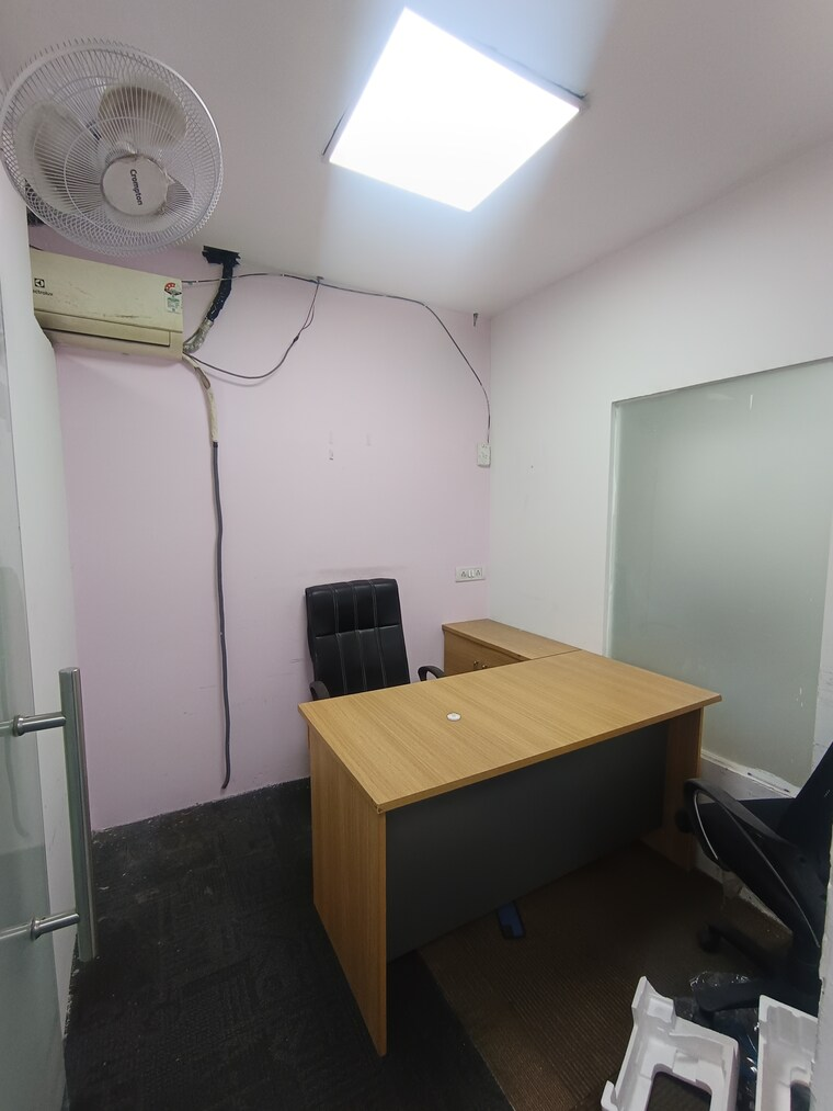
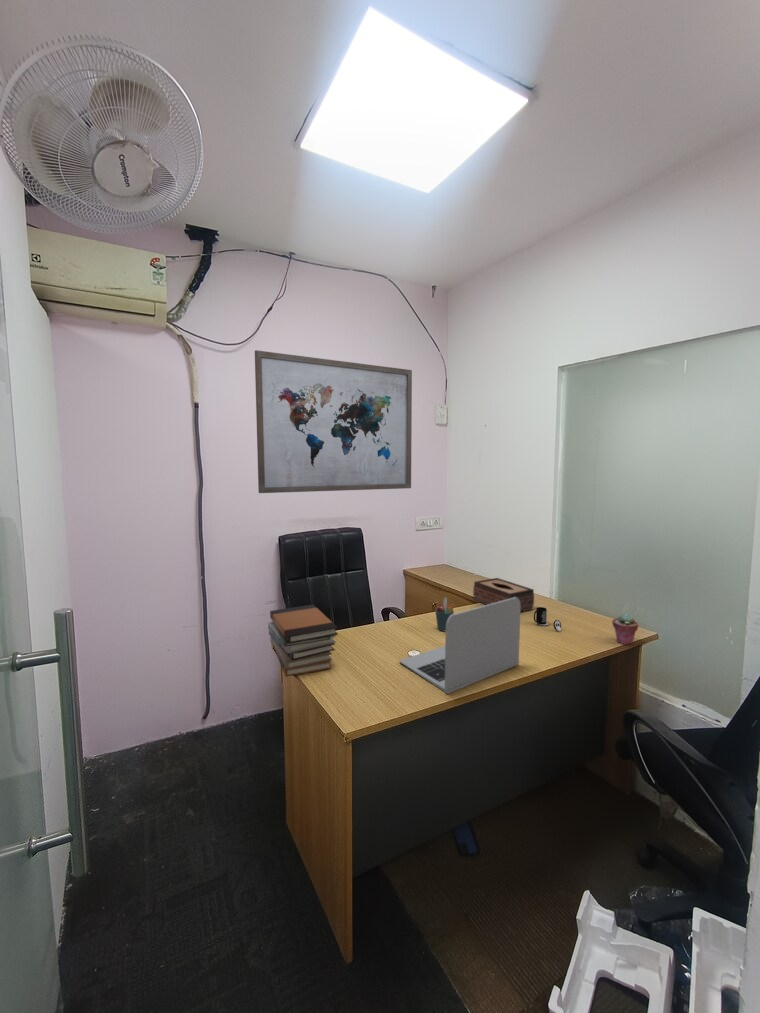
+ wall art [254,349,413,494]
+ mug [533,606,562,632]
+ pen holder [434,597,455,632]
+ potted succulent [611,612,639,646]
+ book stack [267,604,339,678]
+ tissue box [472,577,535,612]
+ laptop [399,597,521,695]
